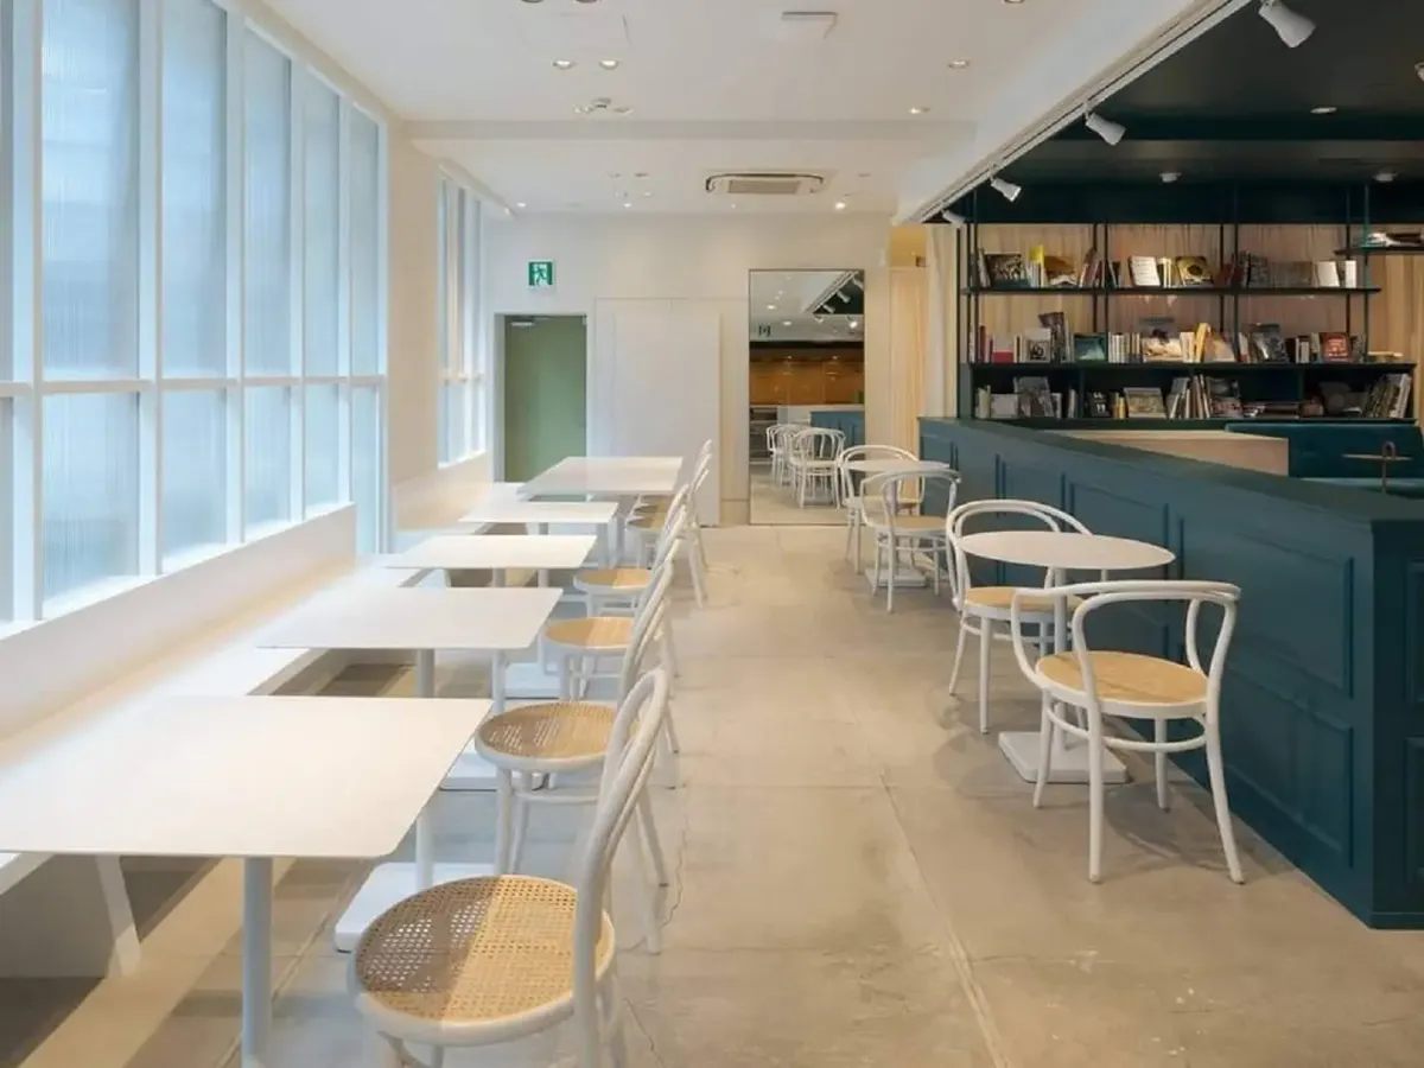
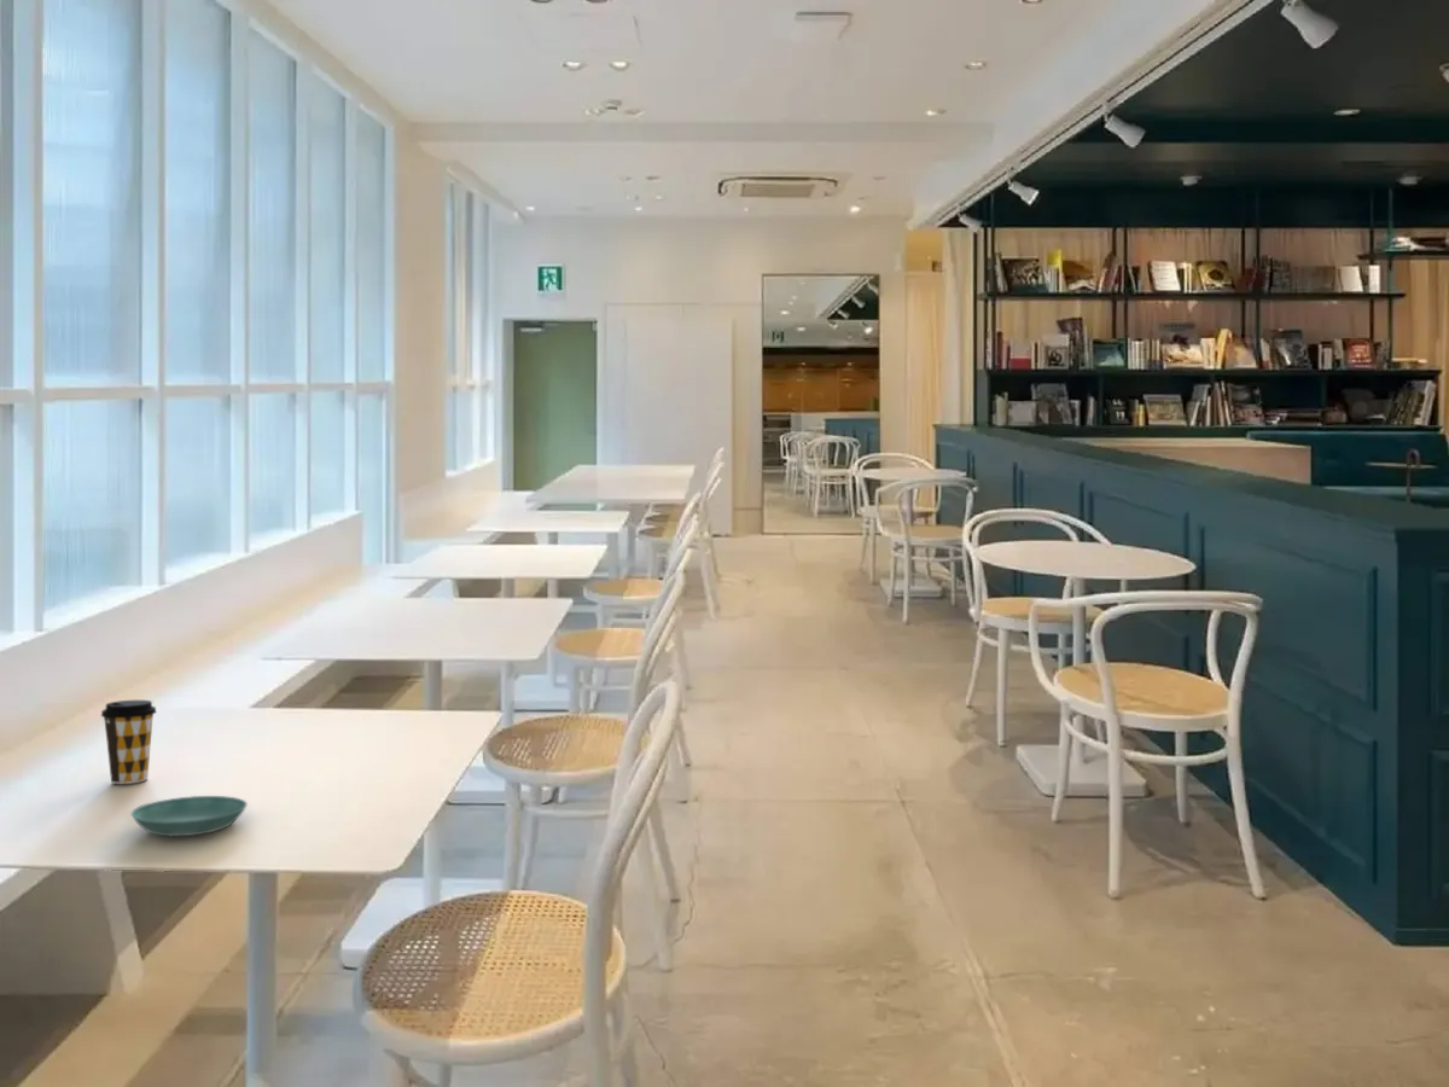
+ coffee cup [100,699,158,785]
+ saucer [129,795,249,837]
